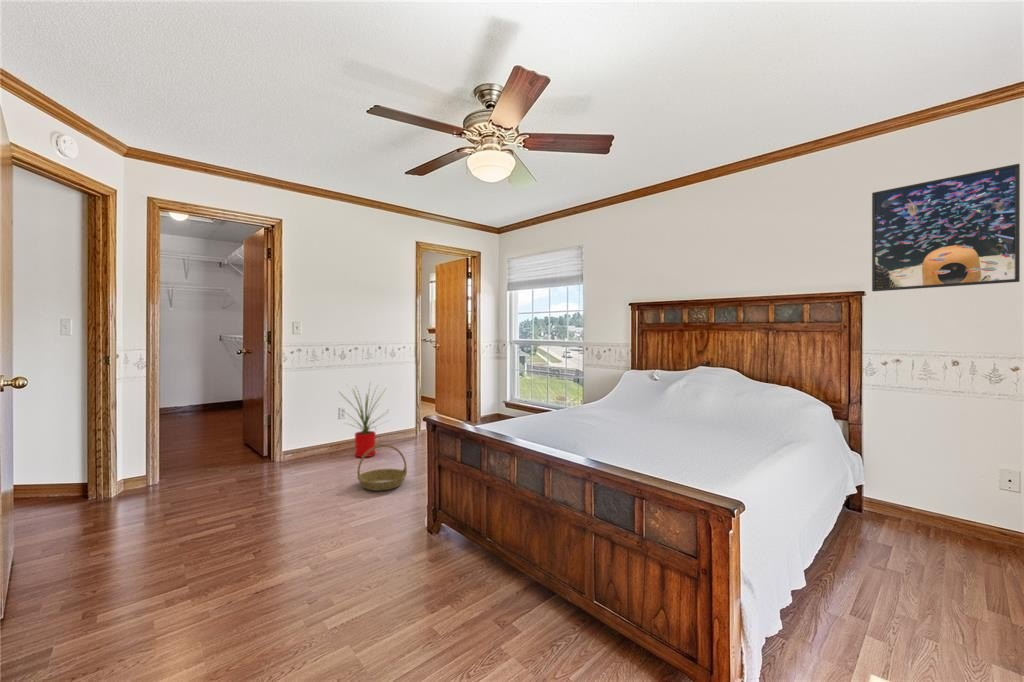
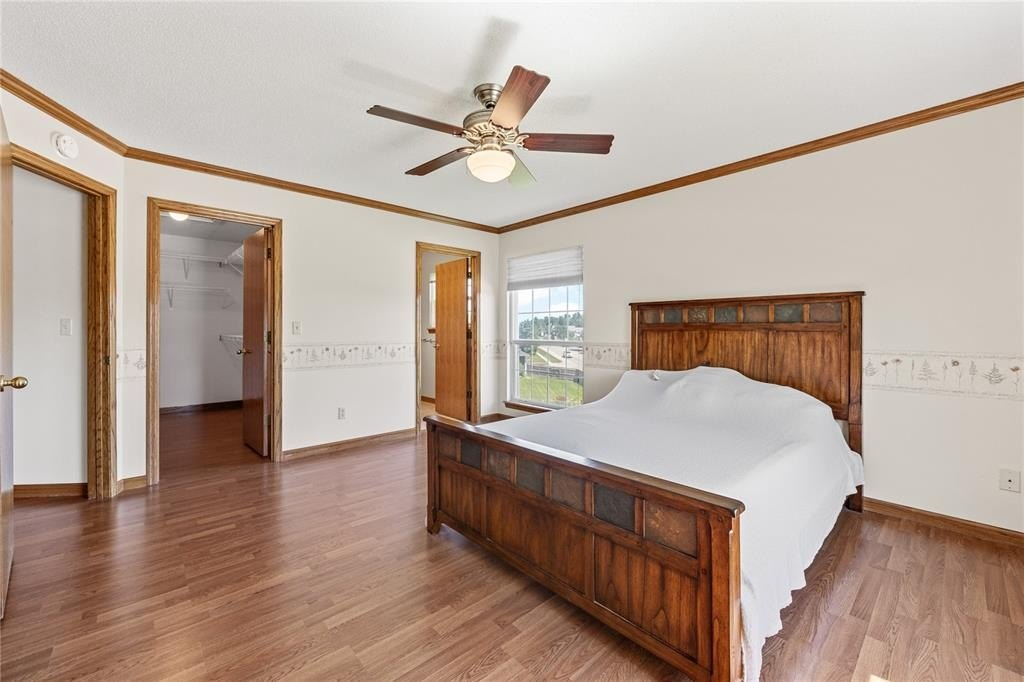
- house plant [338,380,390,458]
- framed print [871,163,1021,292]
- basket [357,443,408,492]
